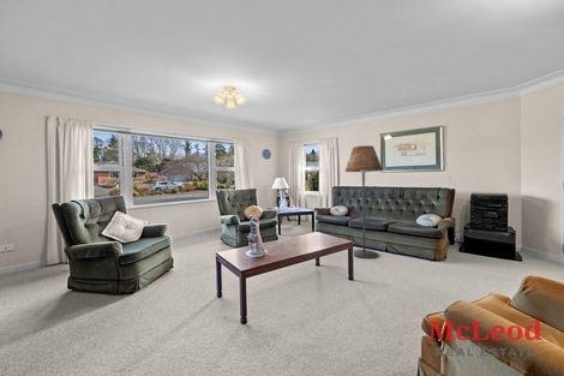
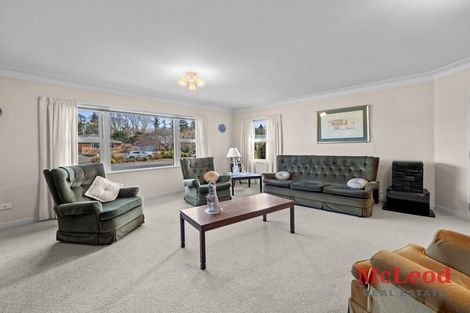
- floor lamp [344,144,384,259]
